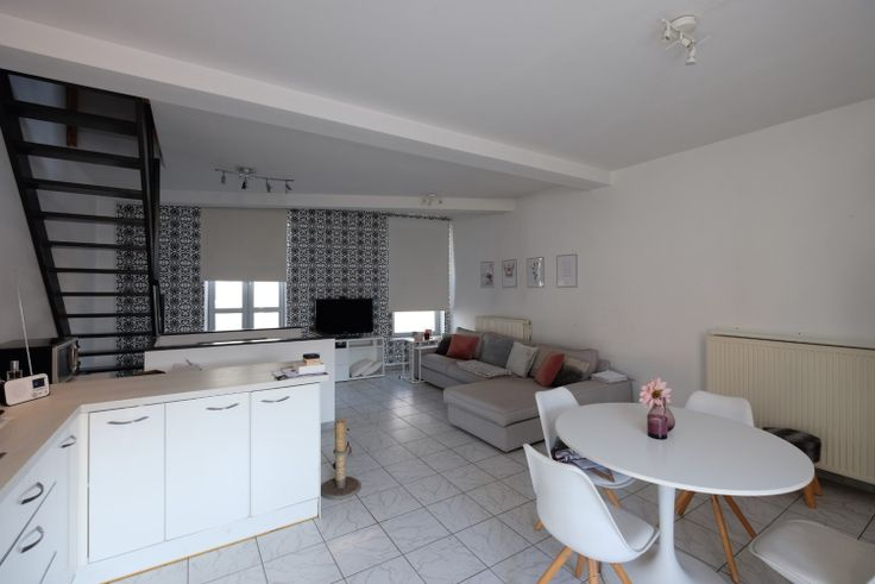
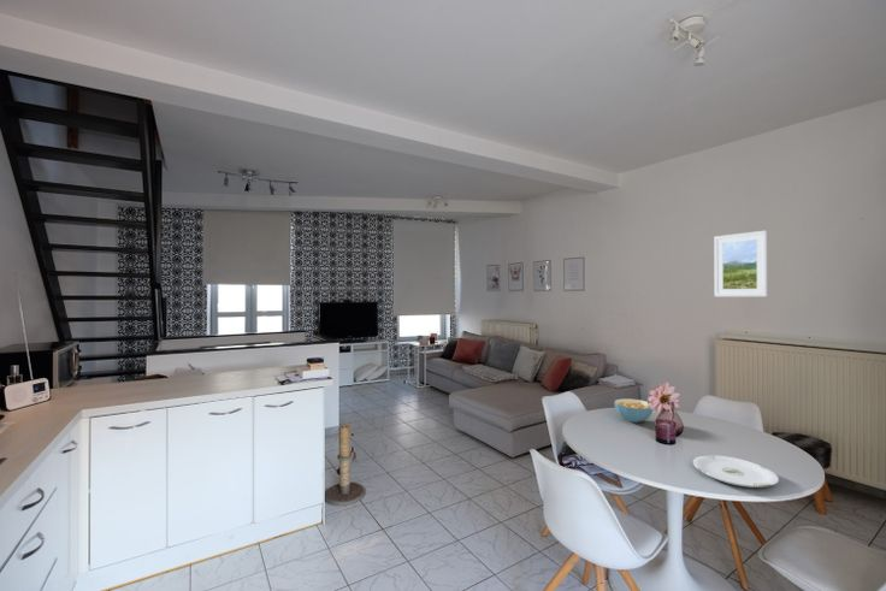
+ cereal bowl [613,397,654,424]
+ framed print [713,230,768,297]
+ plate [692,454,780,489]
